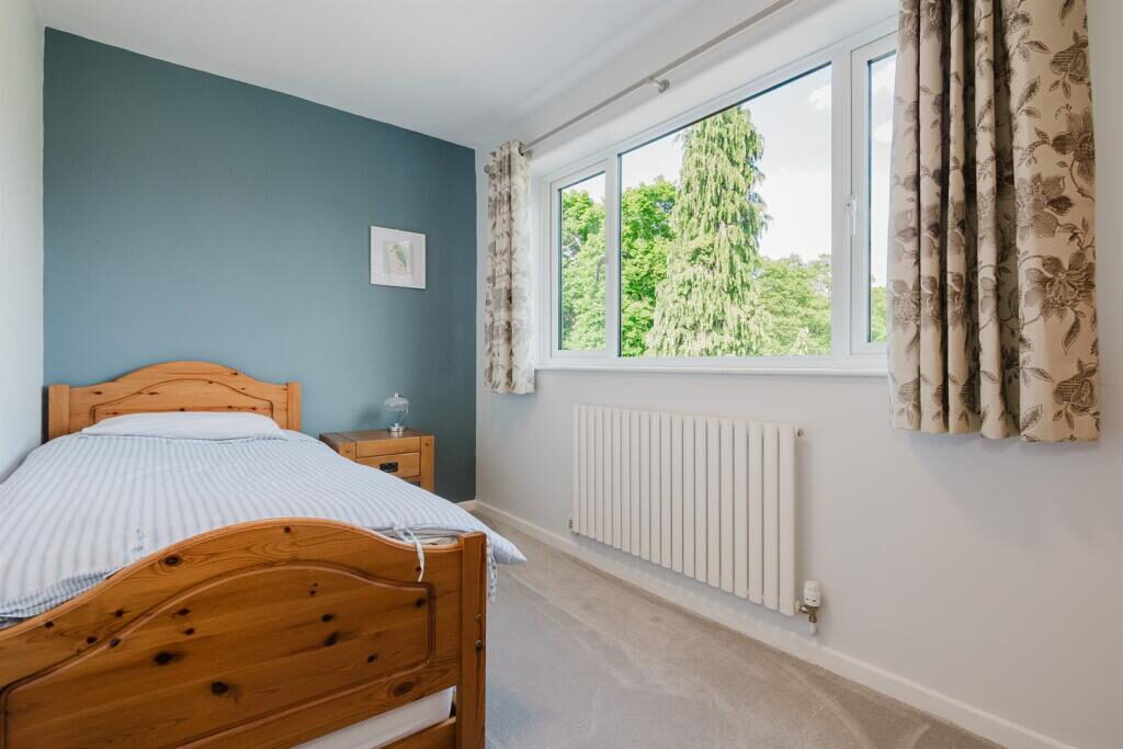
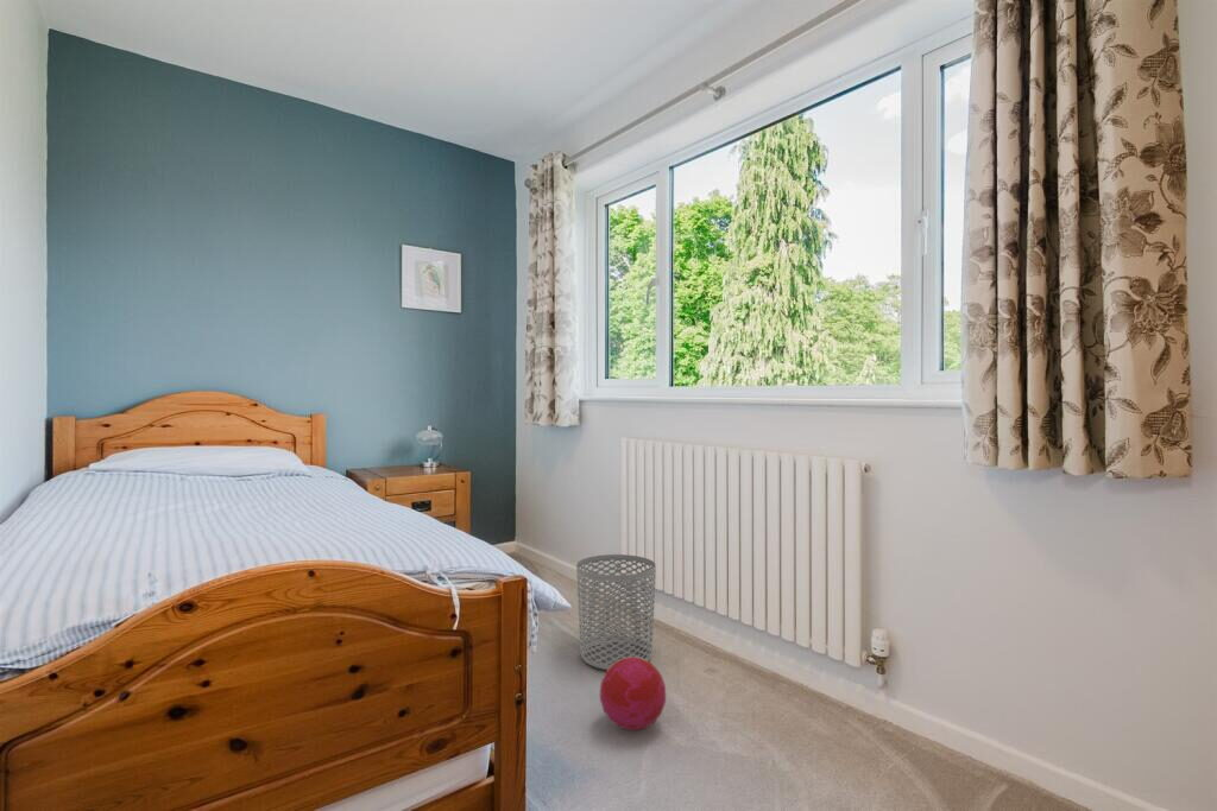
+ waste bin [575,553,657,671]
+ ball [599,657,667,731]
